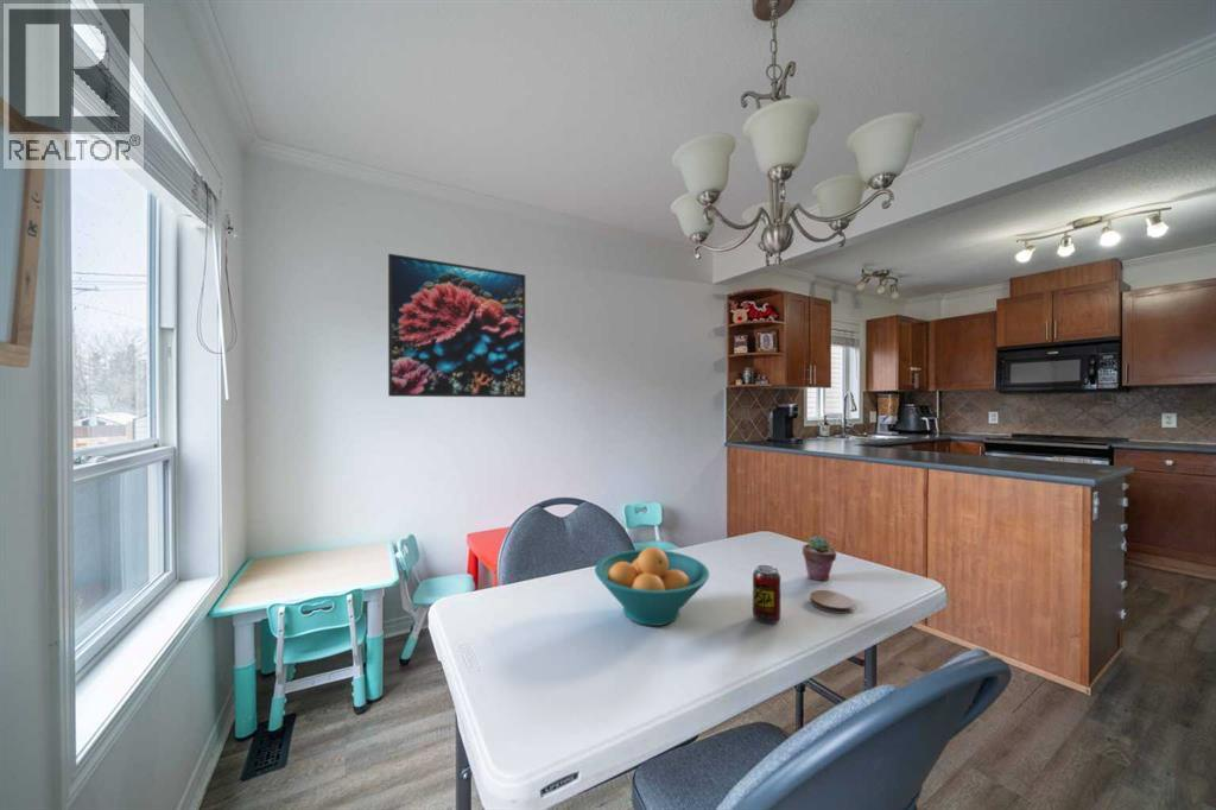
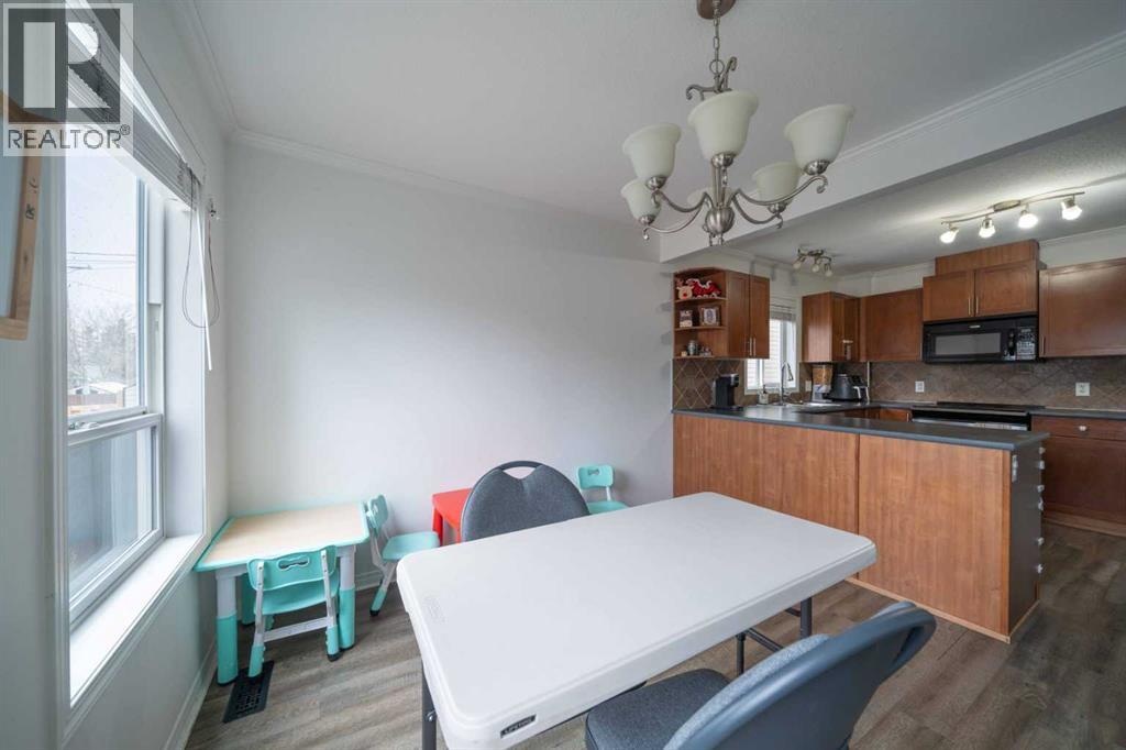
- fruit bowl [594,546,710,627]
- coaster [809,589,855,615]
- potted succulent [802,534,837,582]
- beverage can [752,564,781,625]
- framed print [387,253,526,398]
